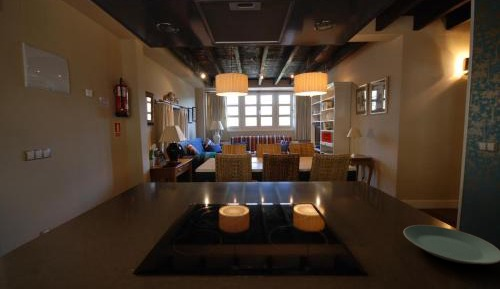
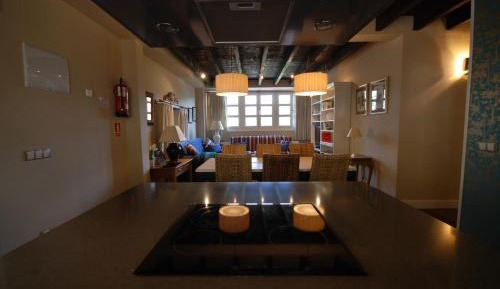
- plate [402,224,500,265]
